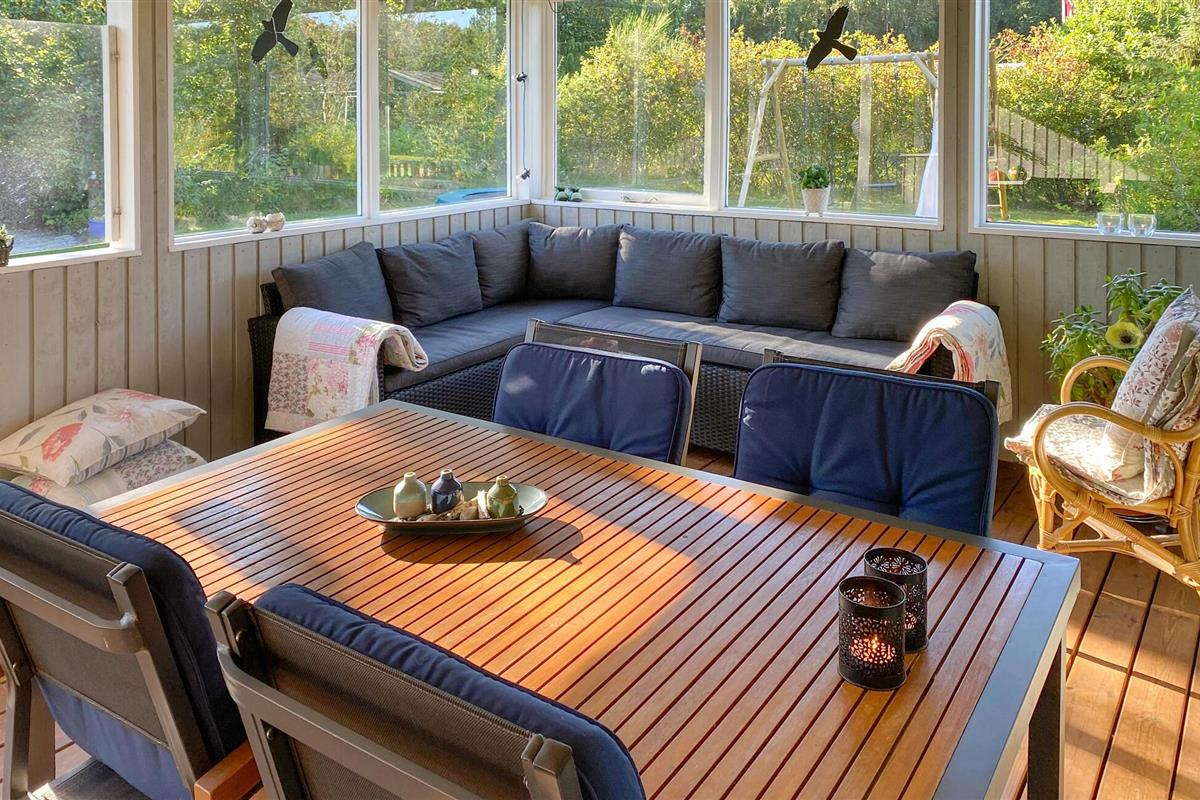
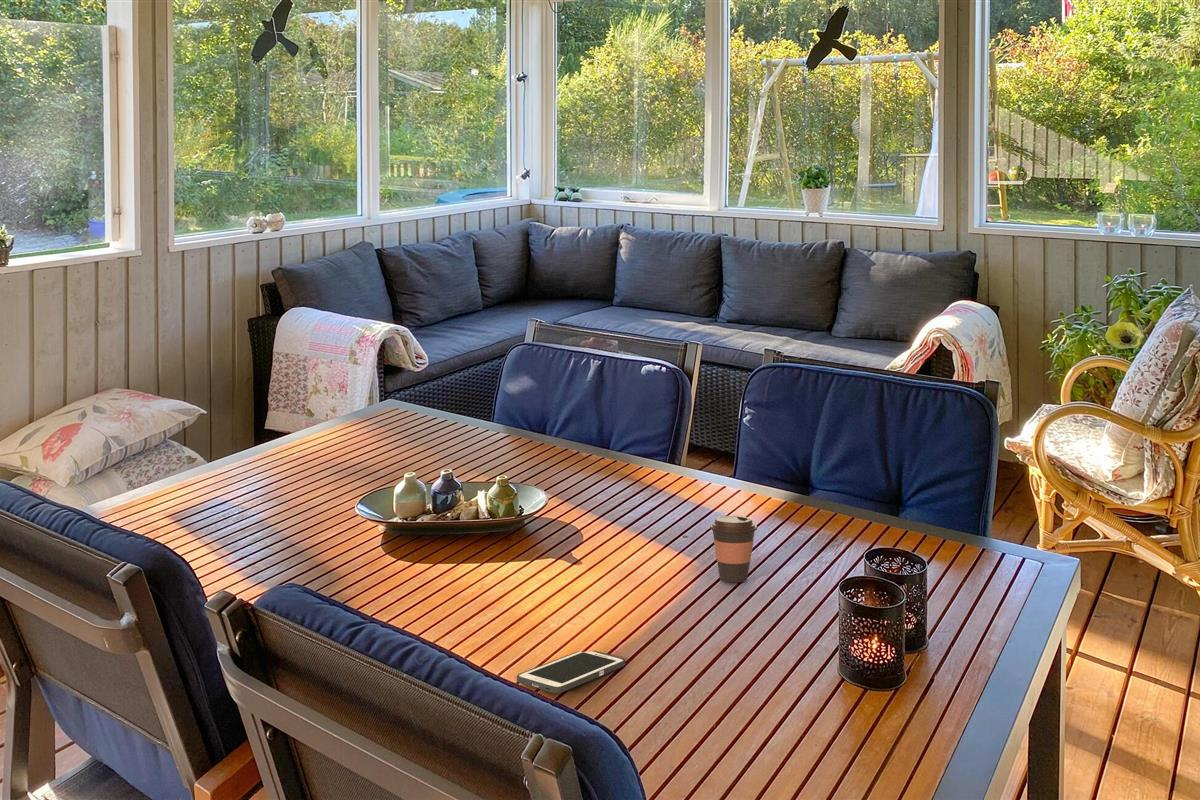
+ coffee cup [709,515,759,584]
+ cell phone [516,649,626,694]
